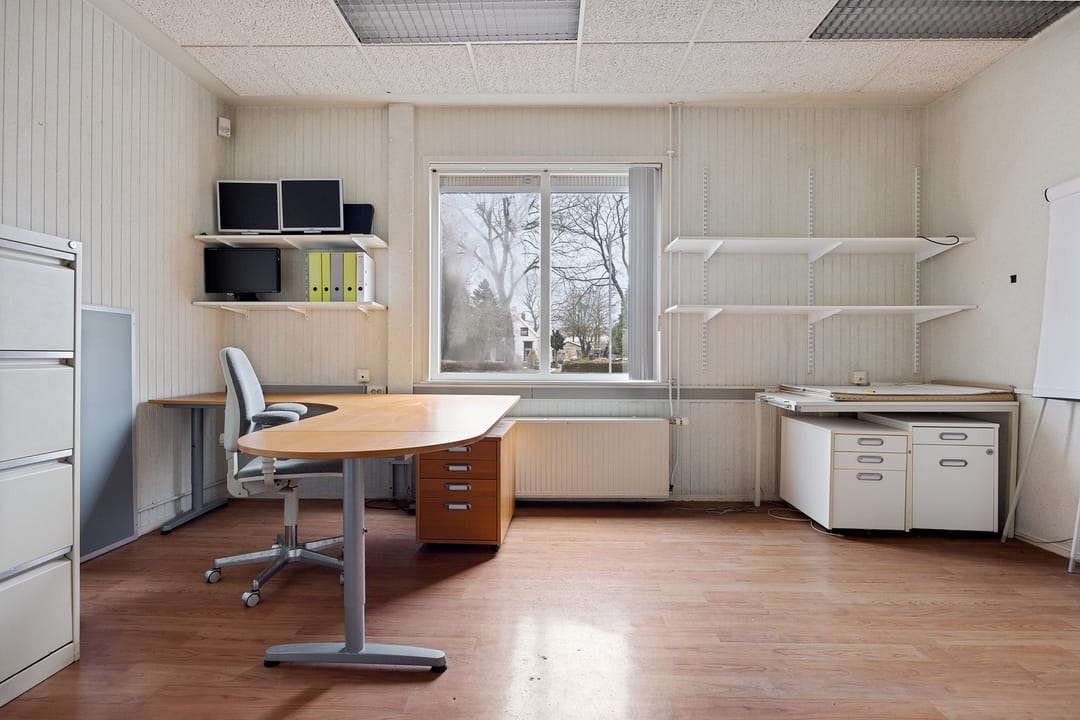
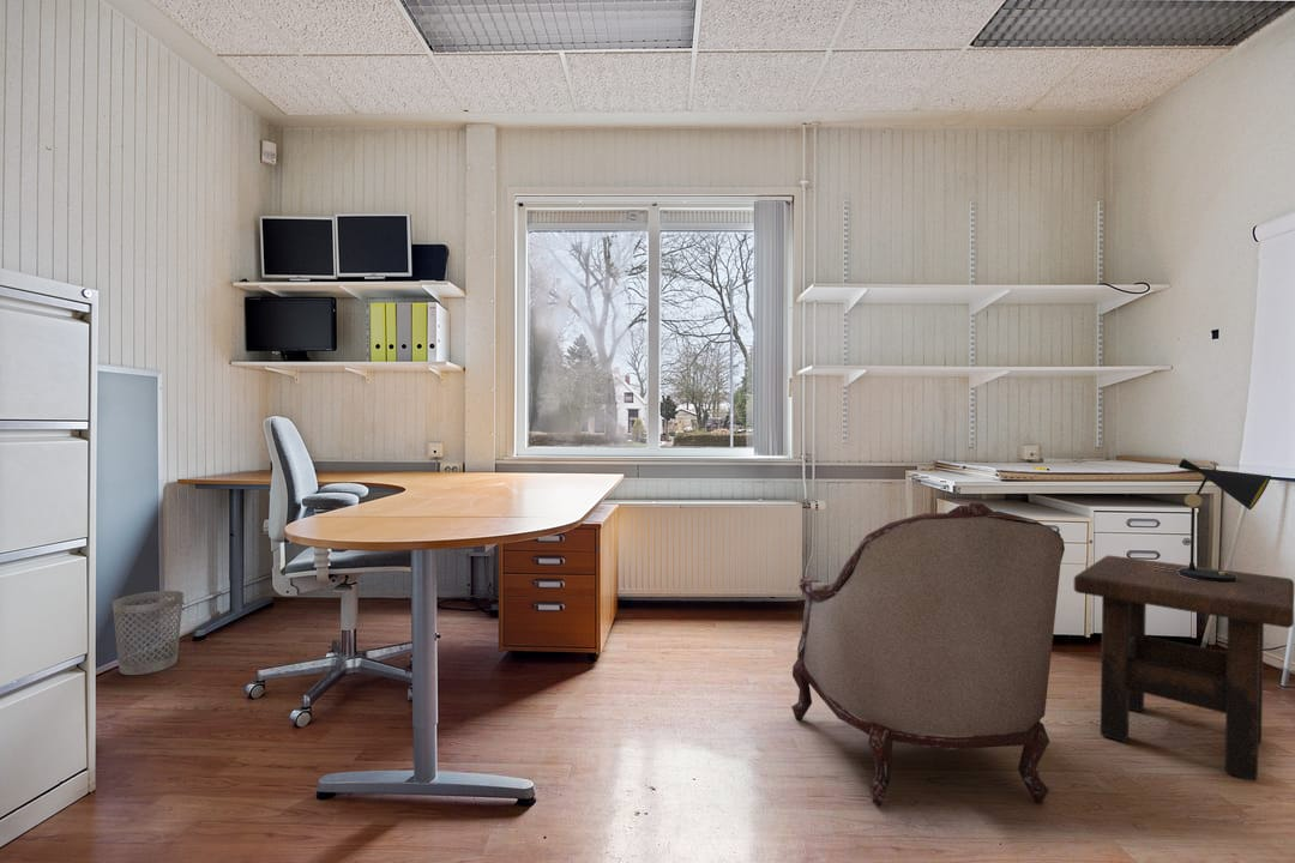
+ wastebasket [112,590,185,676]
+ table lamp [1148,458,1272,583]
+ side table [1073,554,1295,781]
+ armchair [790,502,1066,807]
